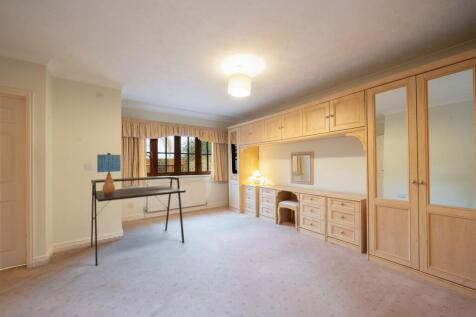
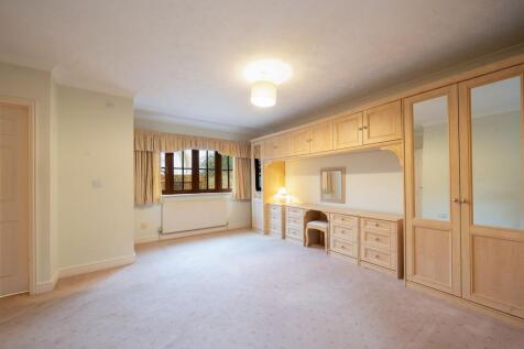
- table lamp [96,152,122,197]
- desk [90,175,187,267]
